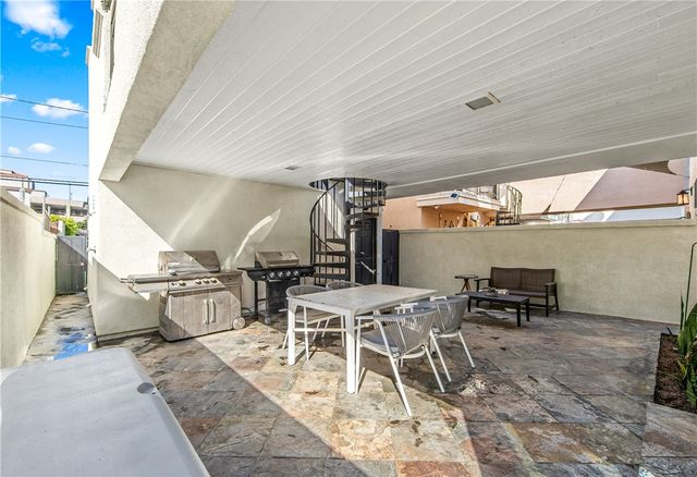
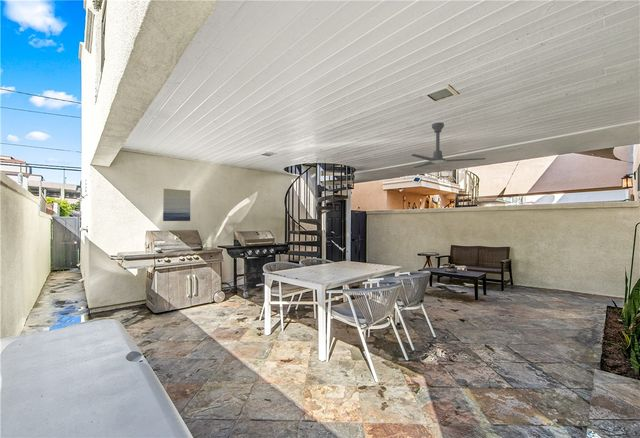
+ ceiling fan [410,121,486,169]
+ wall art [162,188,191,222]
